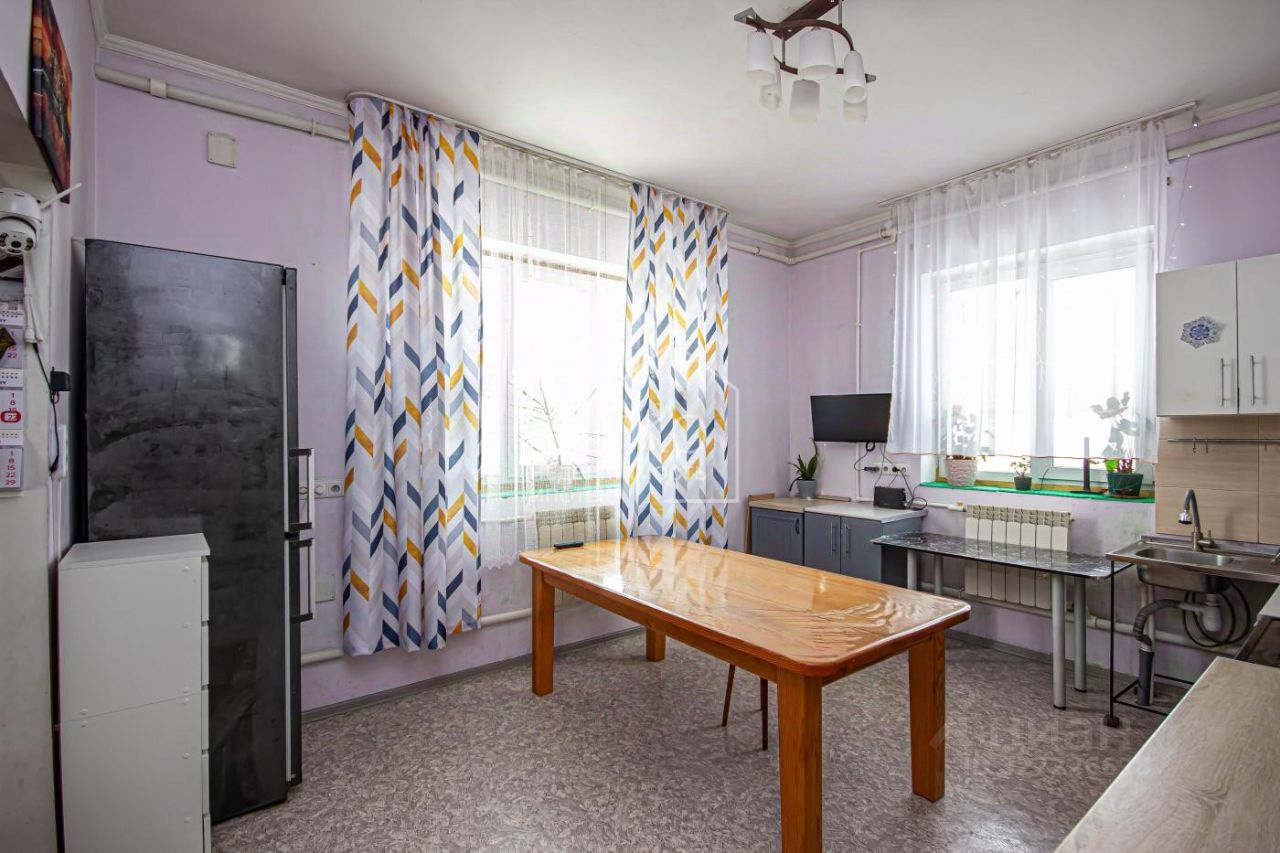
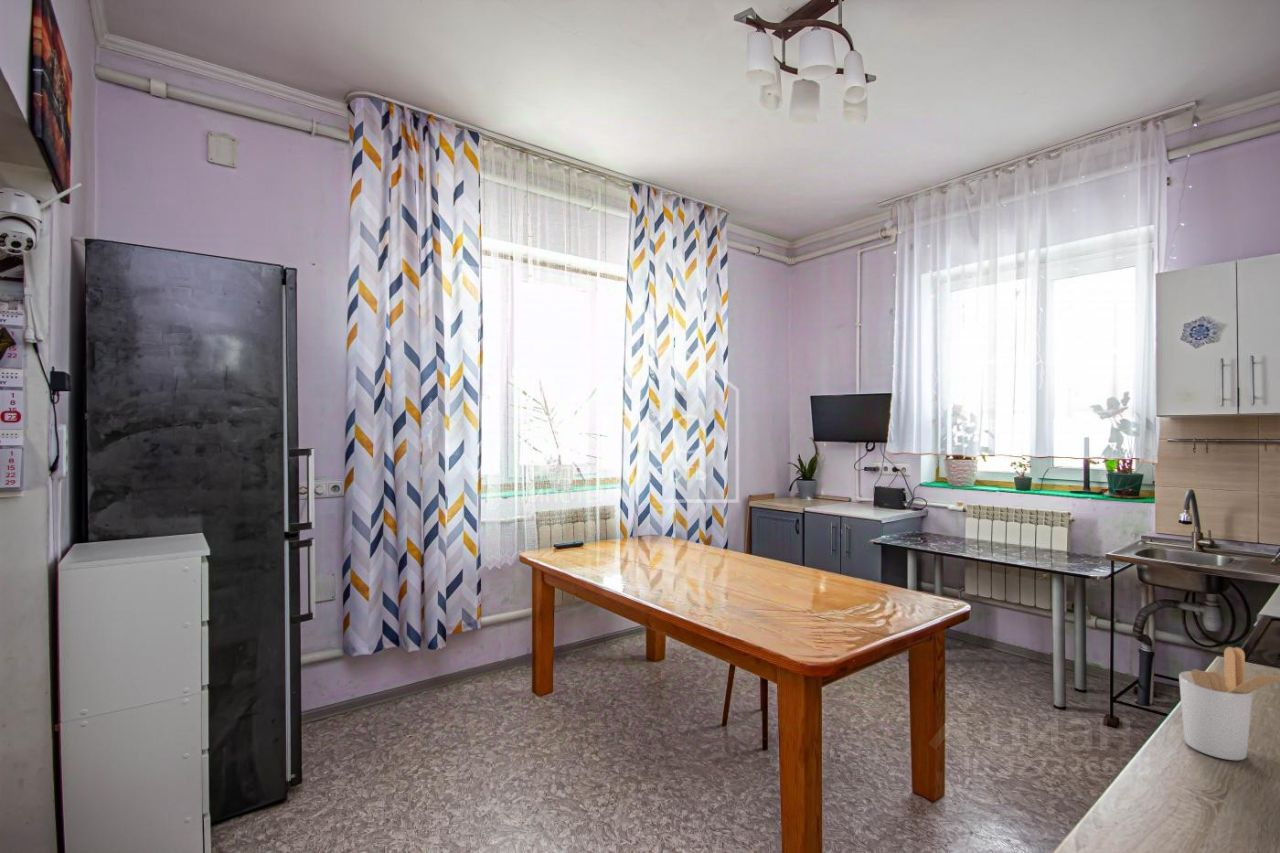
+ utensil holder [1178,646,1280,761]
